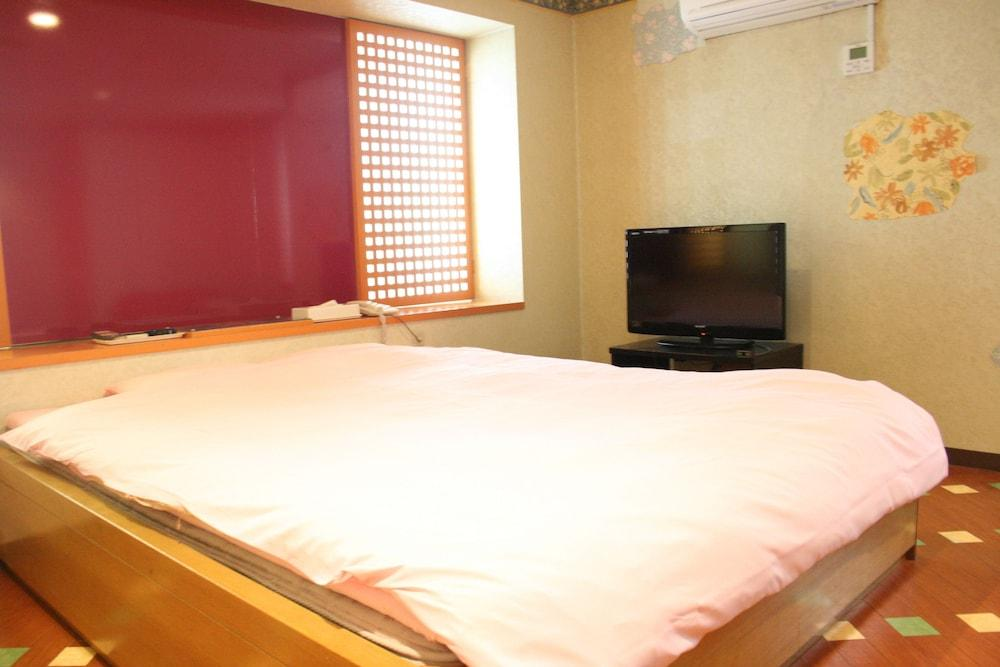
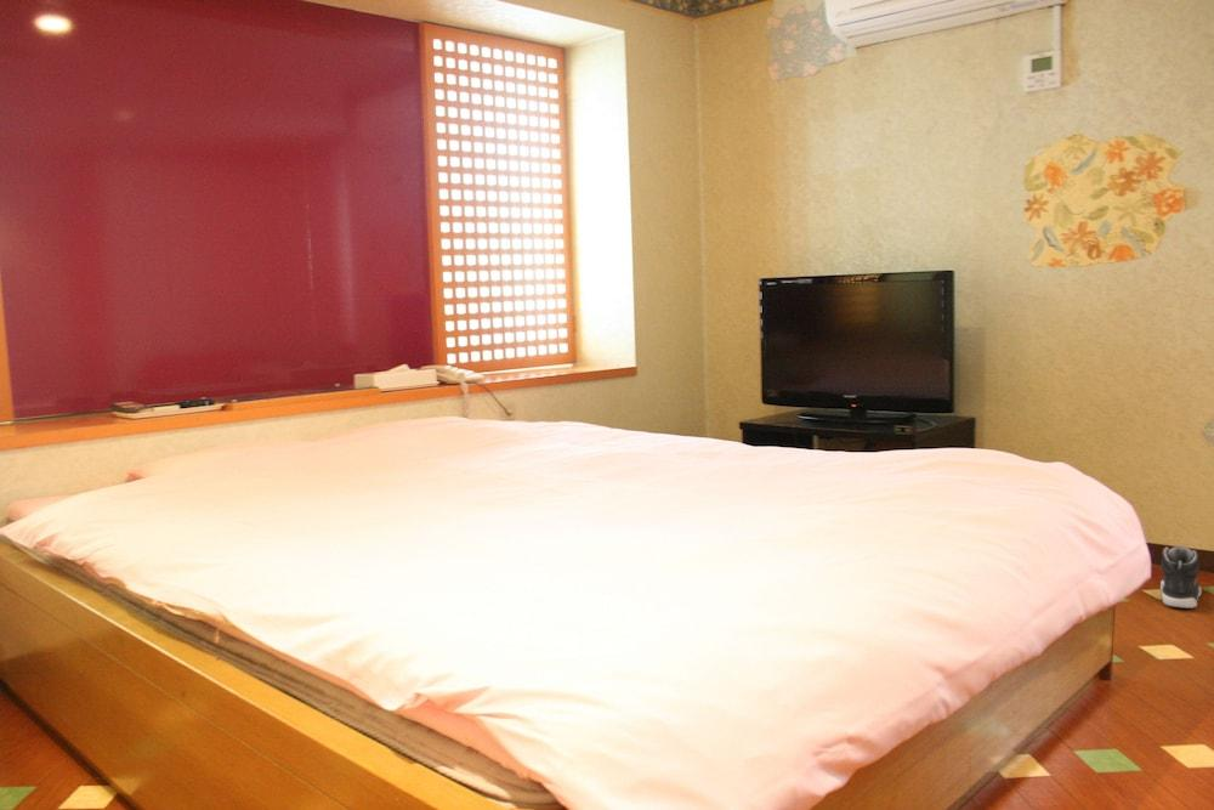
+ sneaker [1159,545,1203,610]
